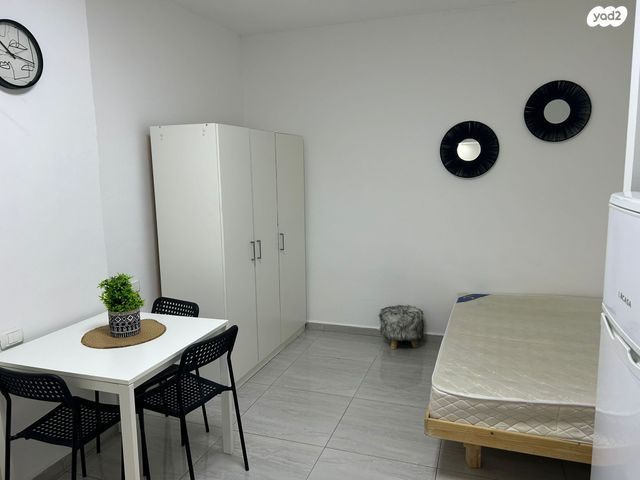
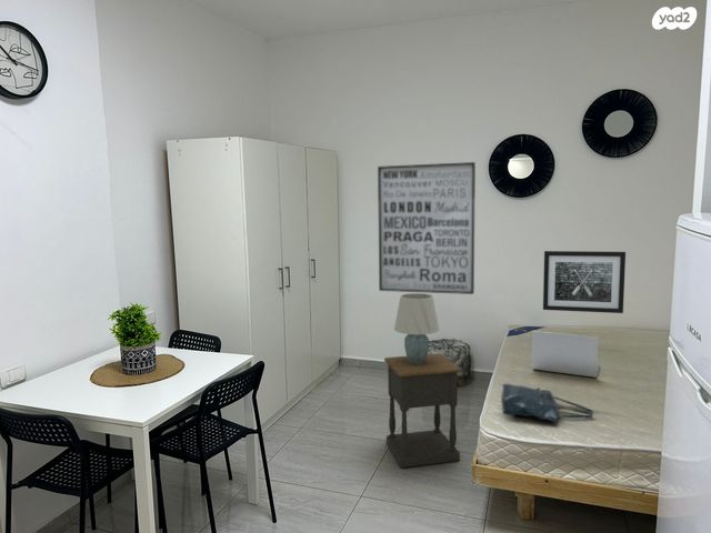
+ nightstand [383,352,463,469]
+ wall art [377,161,477,295]
+ table lamp [393,292,440,364]
+ wall art [542,250,627,314]
+ laptop [531,330,601,379]
+ tote bag [500,383,594,424]
